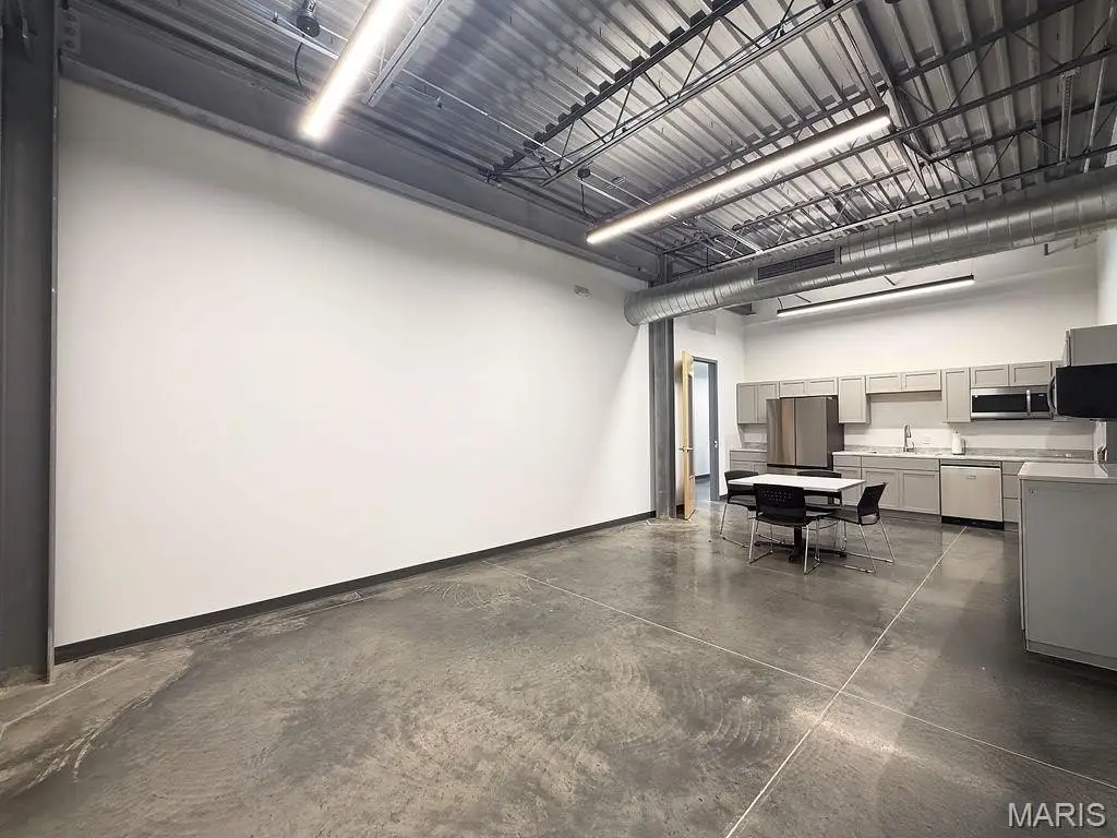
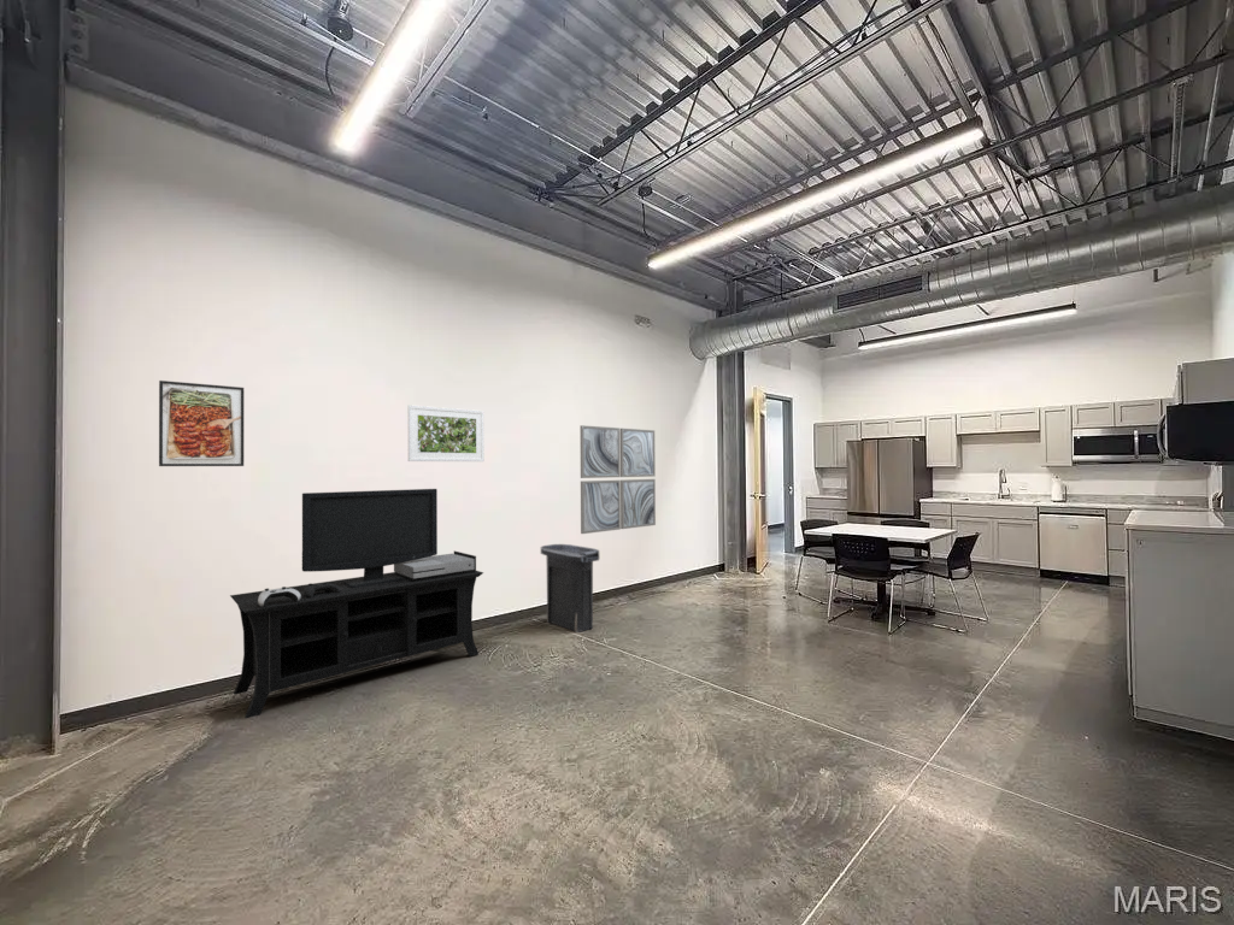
+ trash can [540,543,600,634]
+ wall art [578,424,657,535]
+ media console [229,488,484,720]
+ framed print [158,379,245,467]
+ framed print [406,403,486,462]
